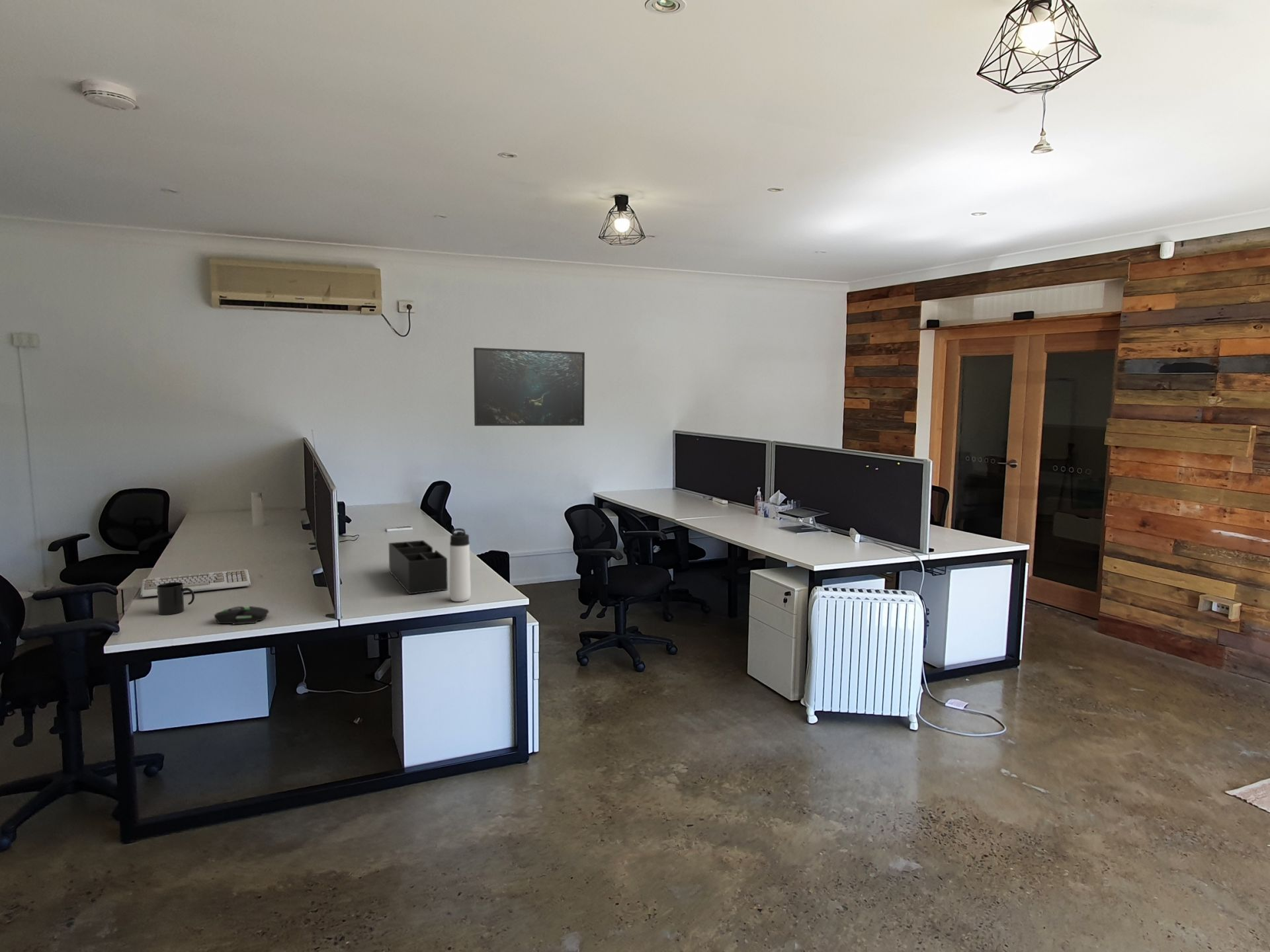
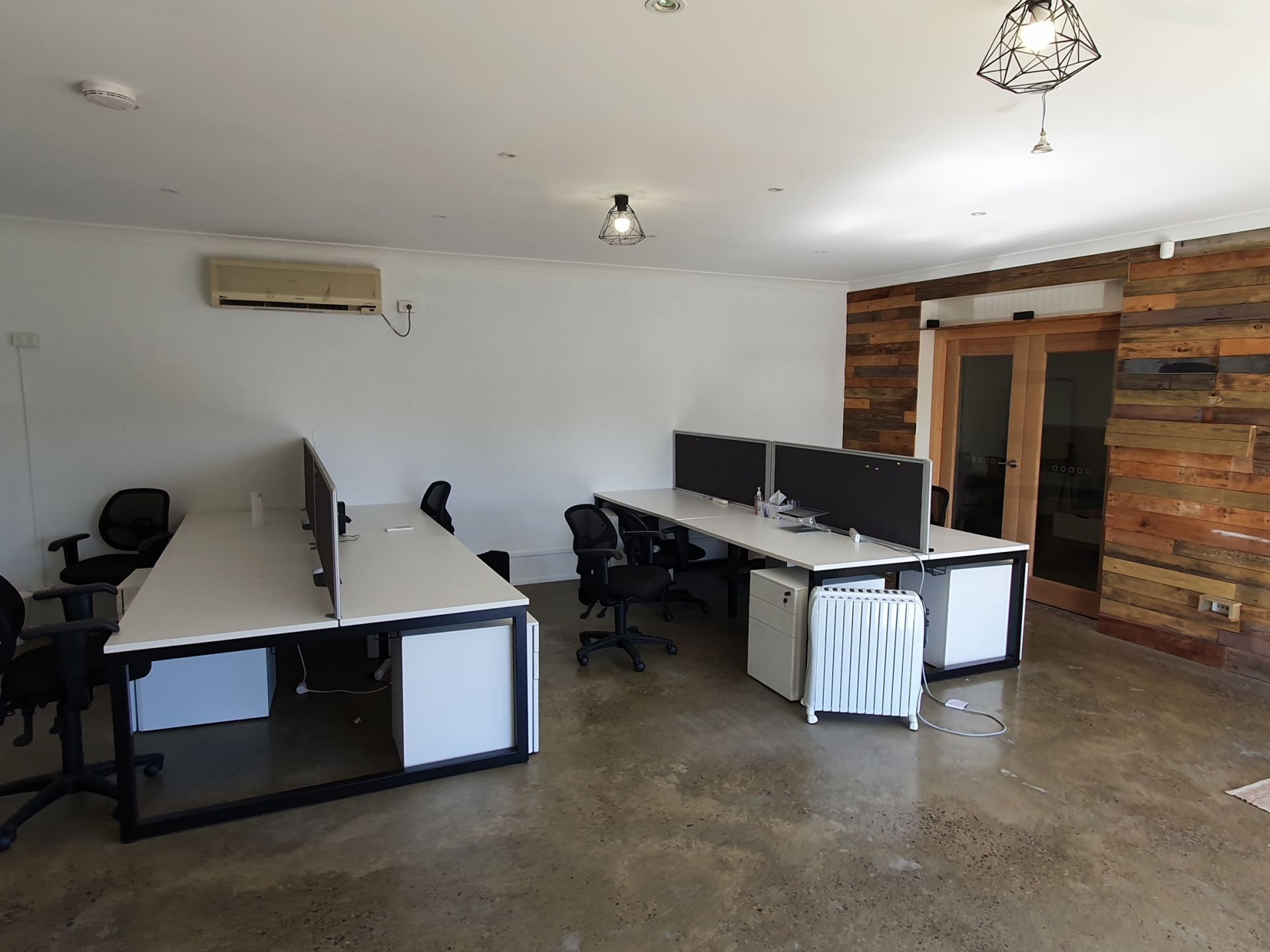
- mug [157,582,195,615]
- keyboard [140,569,251,598]
- mouse [214,606,270,625]
- thermos bottle [449,528,472,602]
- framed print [473,347,585,426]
- desk organizer [388,539,448,595]
